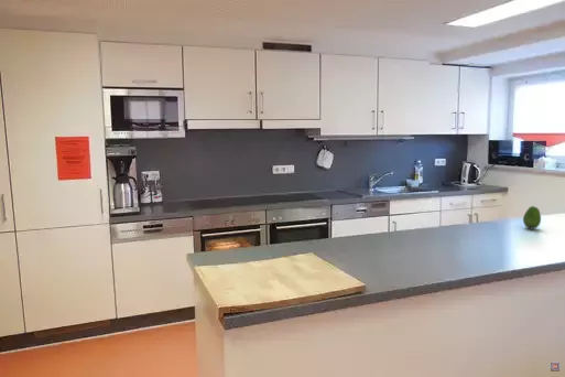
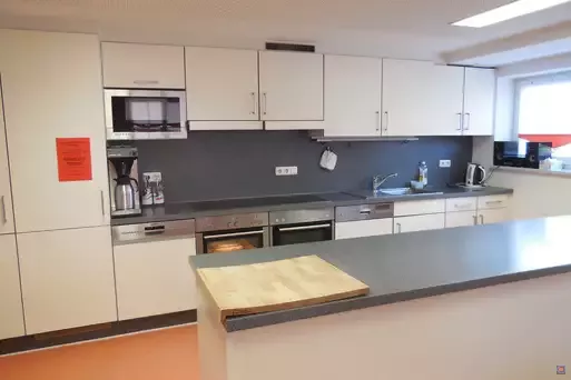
- fruit [522,205,542,230]
